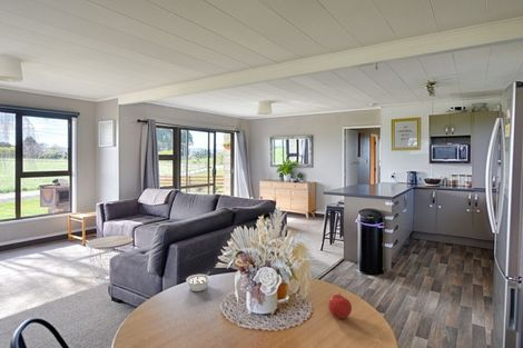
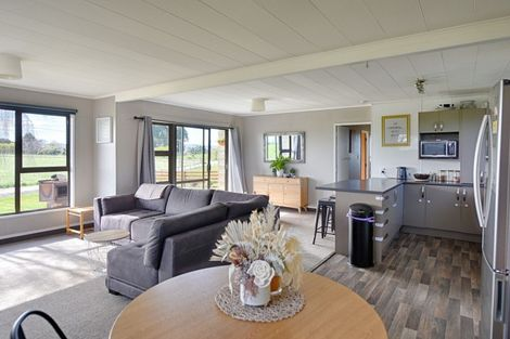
- legume [185,270,211,292]
- fruit [327,292,353,319]
